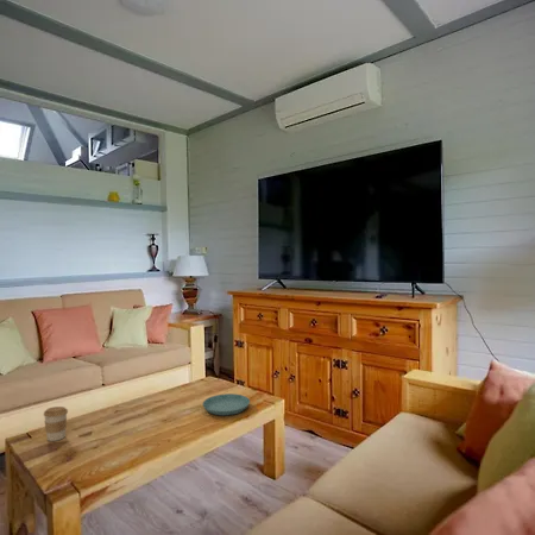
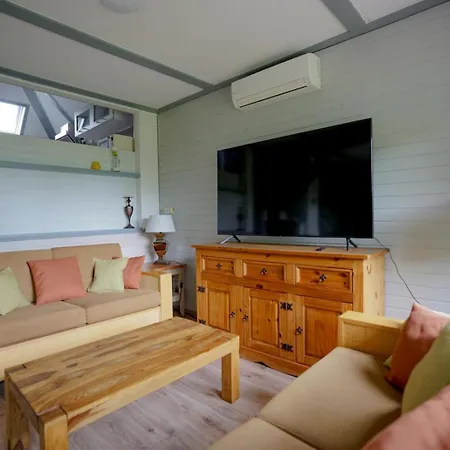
- coffee cup [43,405,69,442]
- saucer [202,392,251,416]
